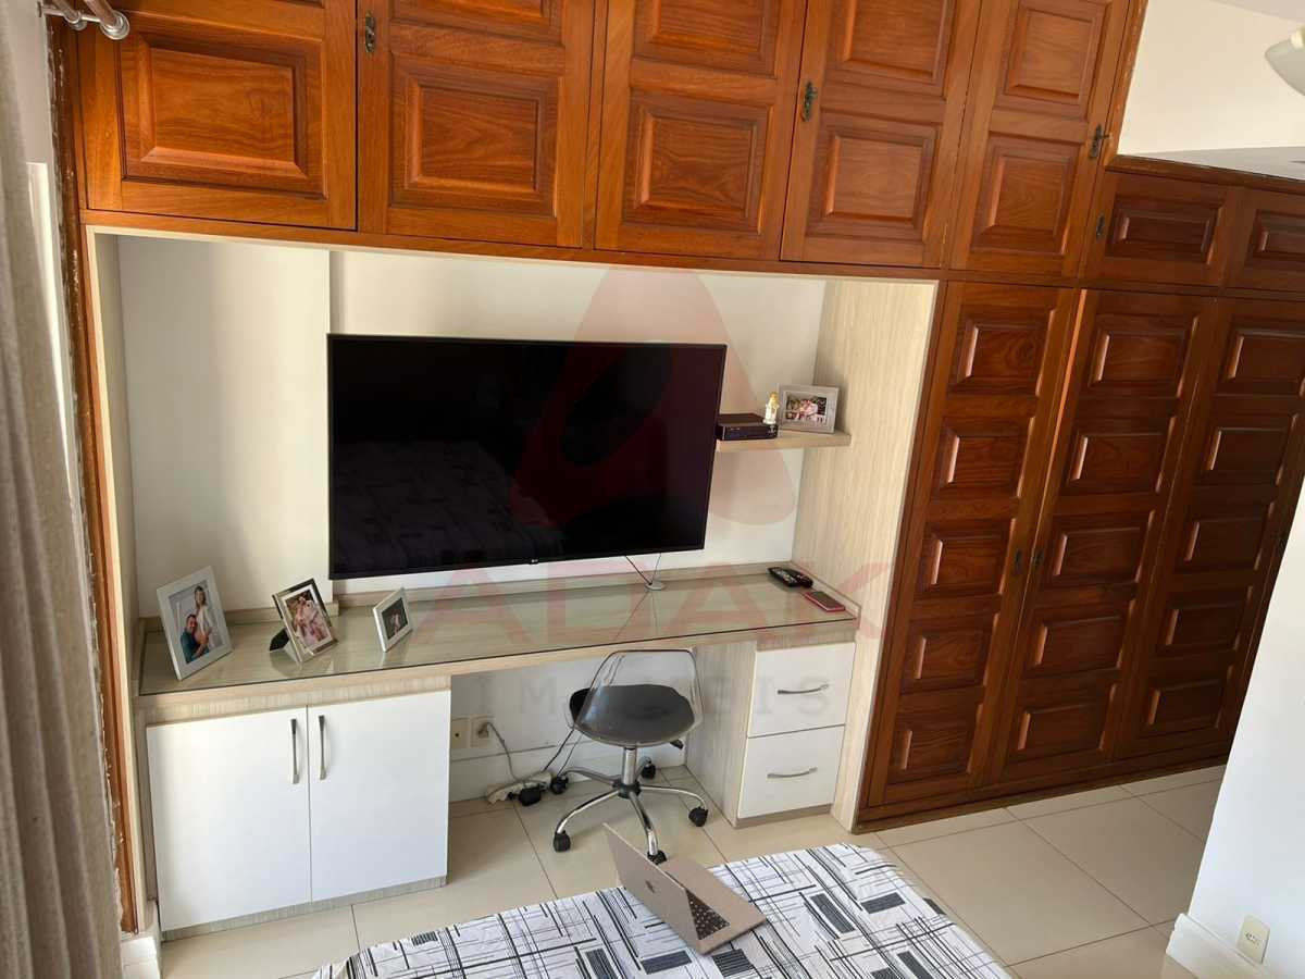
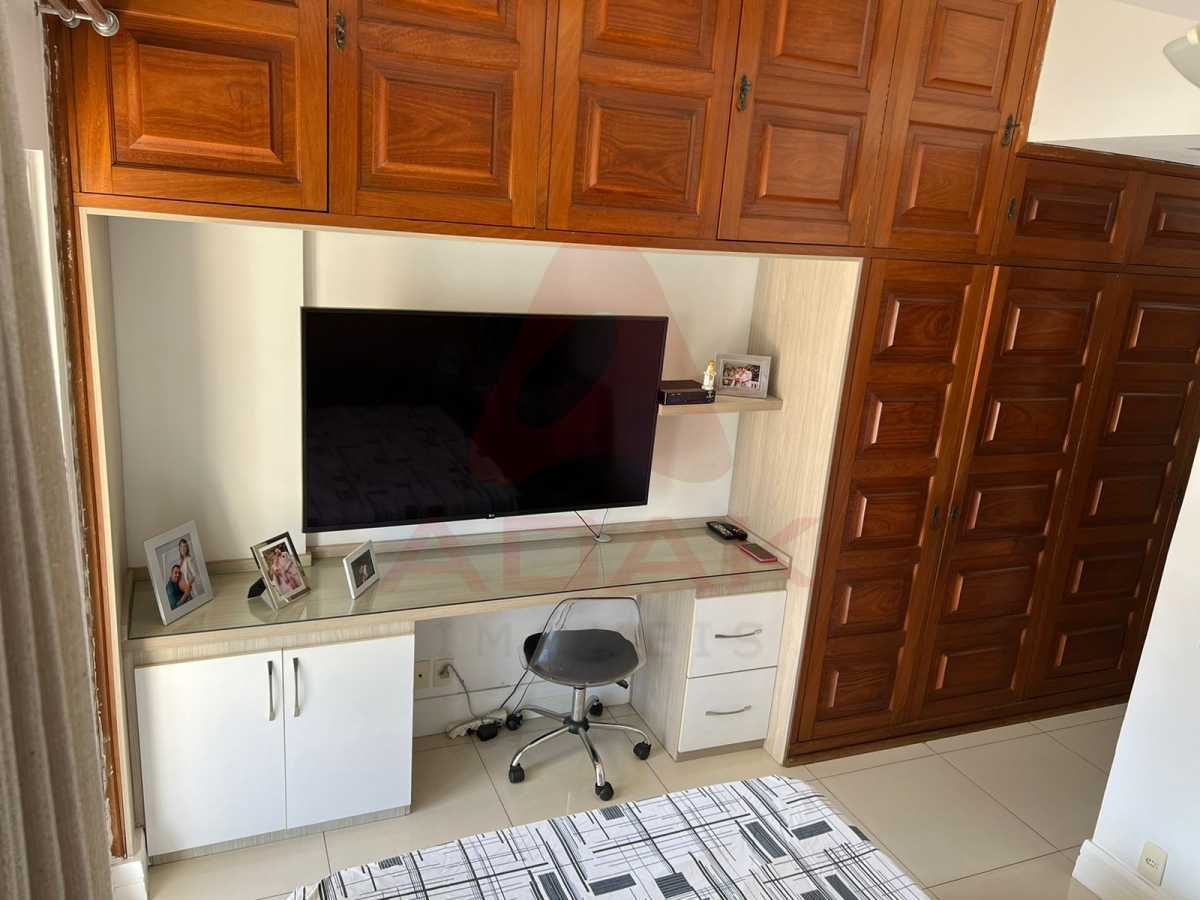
- laptop [601,821,768,955]
